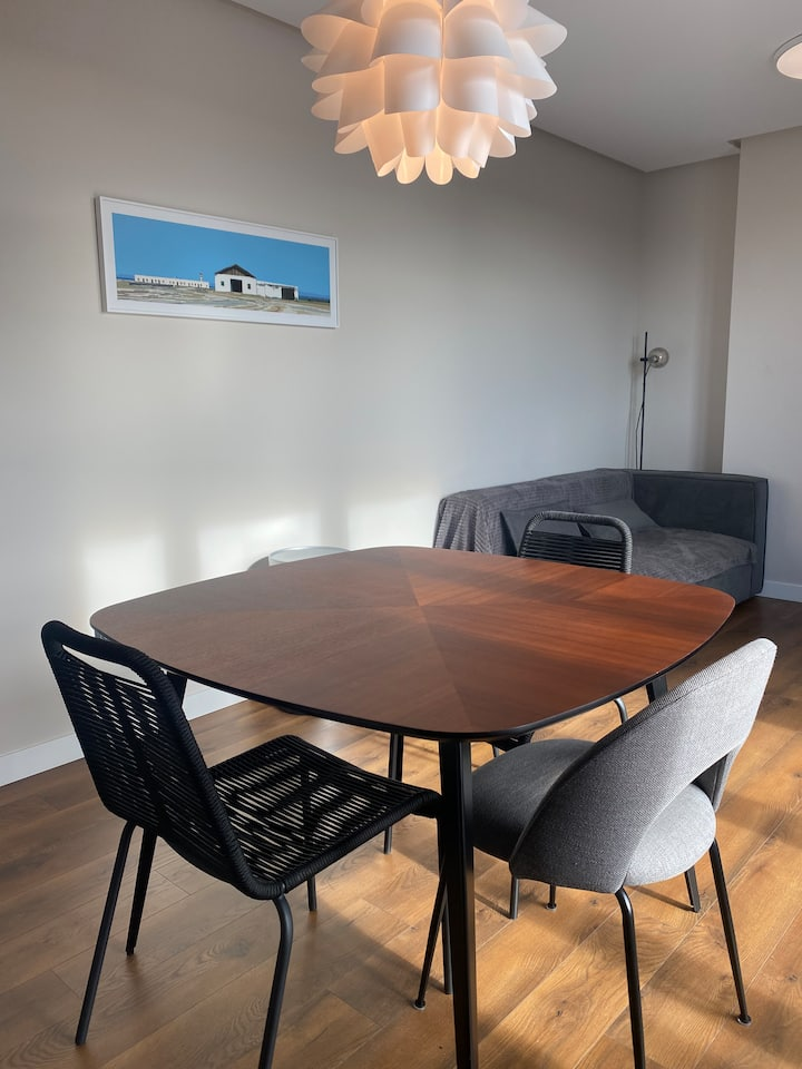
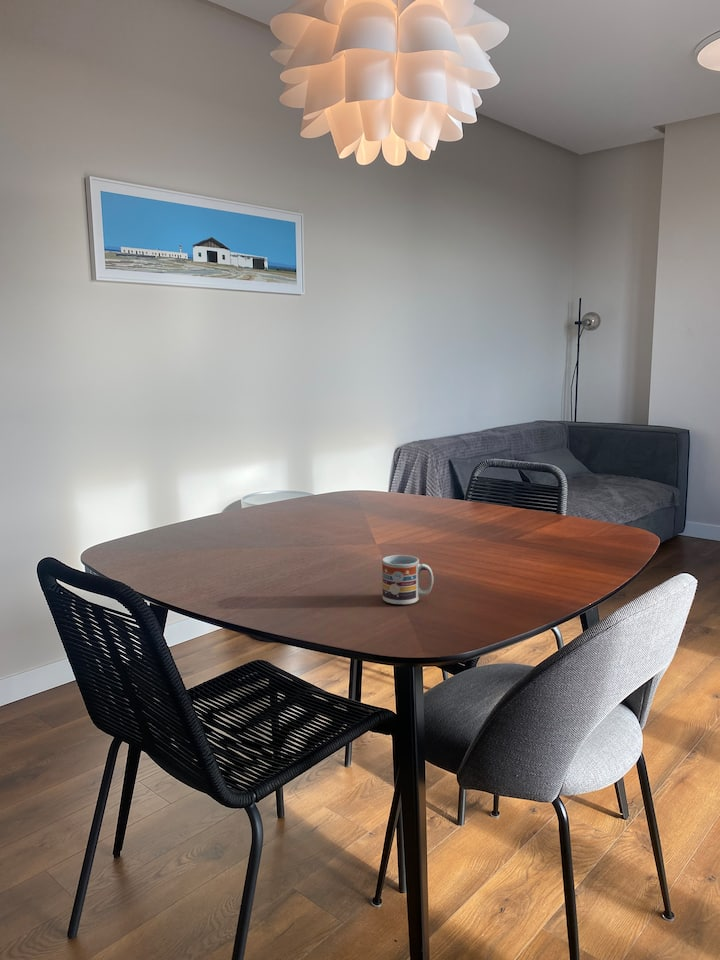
+ cup [381,554,435,606]
